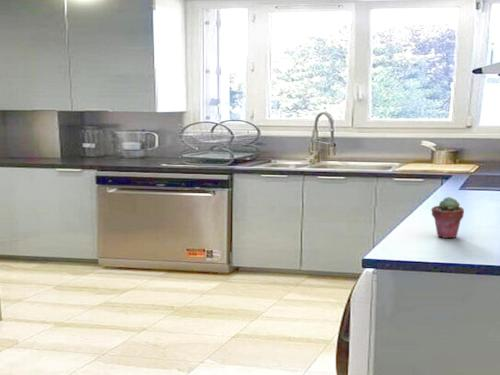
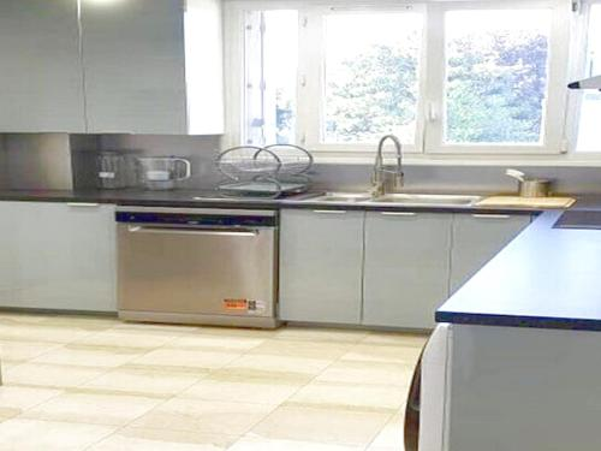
- potted succulent [430,196,465,239]
